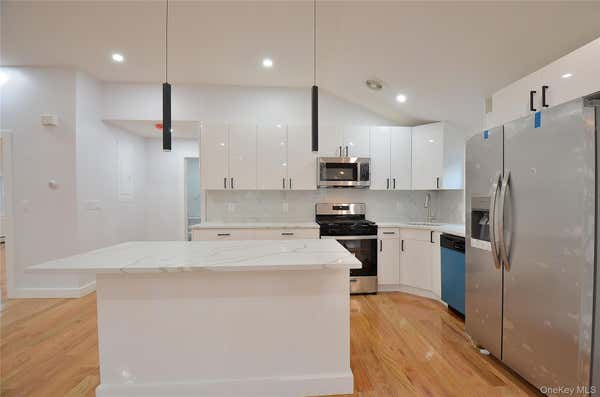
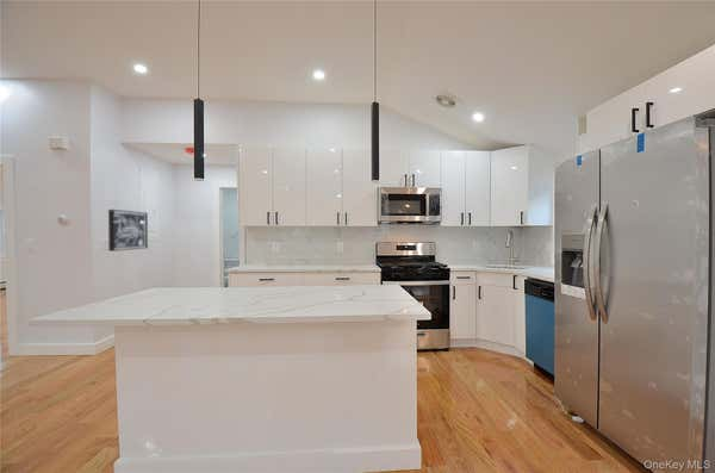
+ wall art [107,209,149,253]
